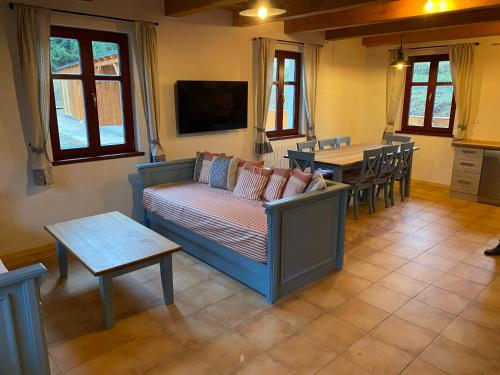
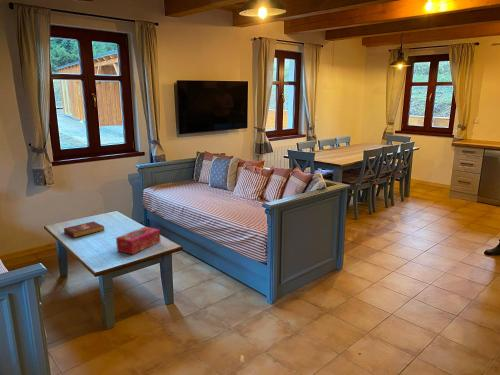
+ tissue box [115,226,161,256]
+ book [63,221,105,239]
